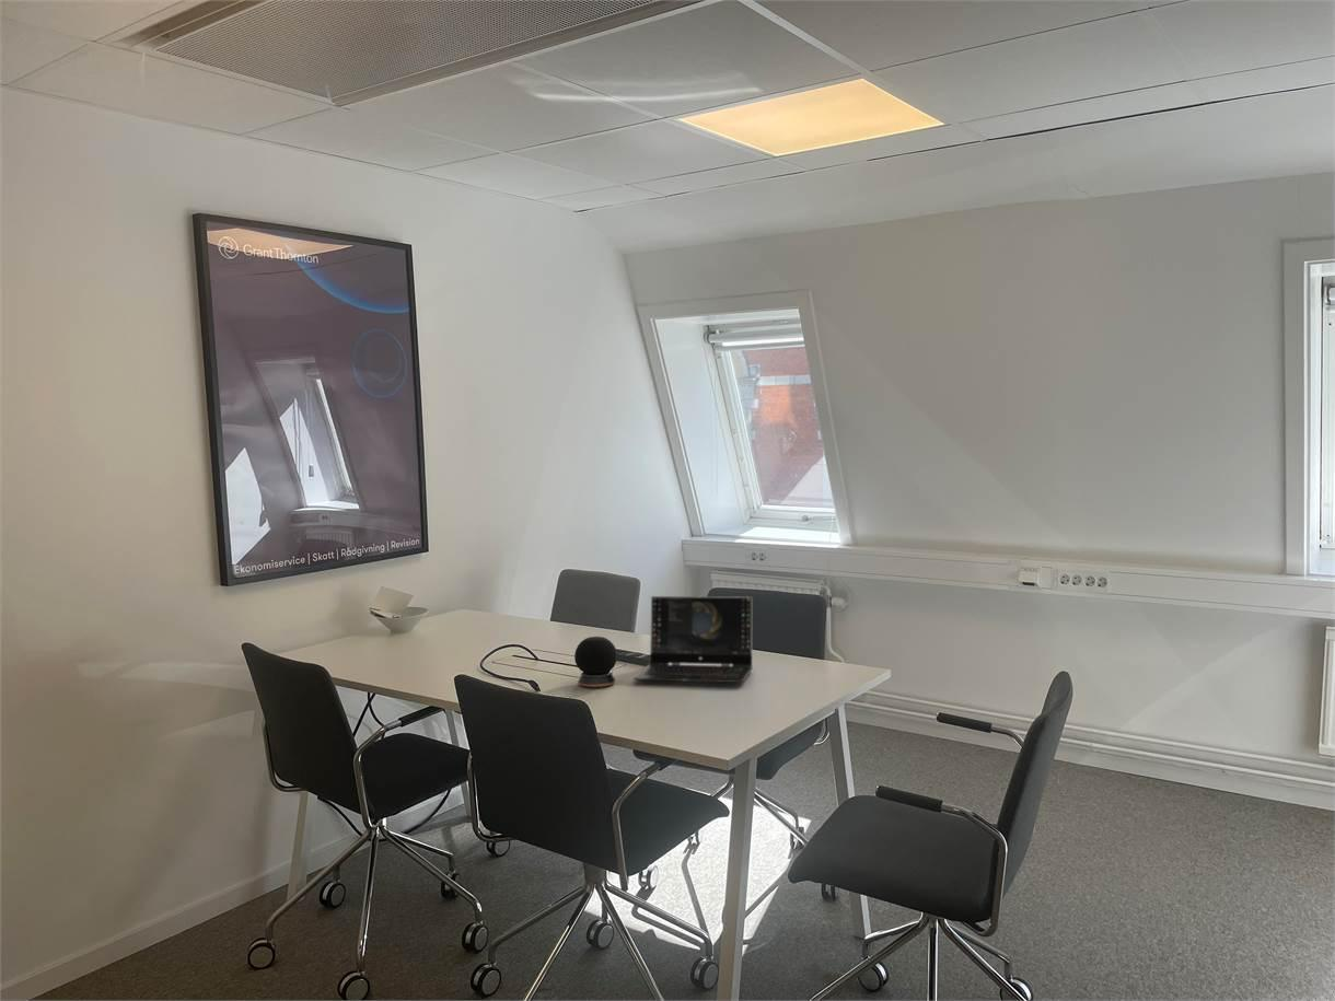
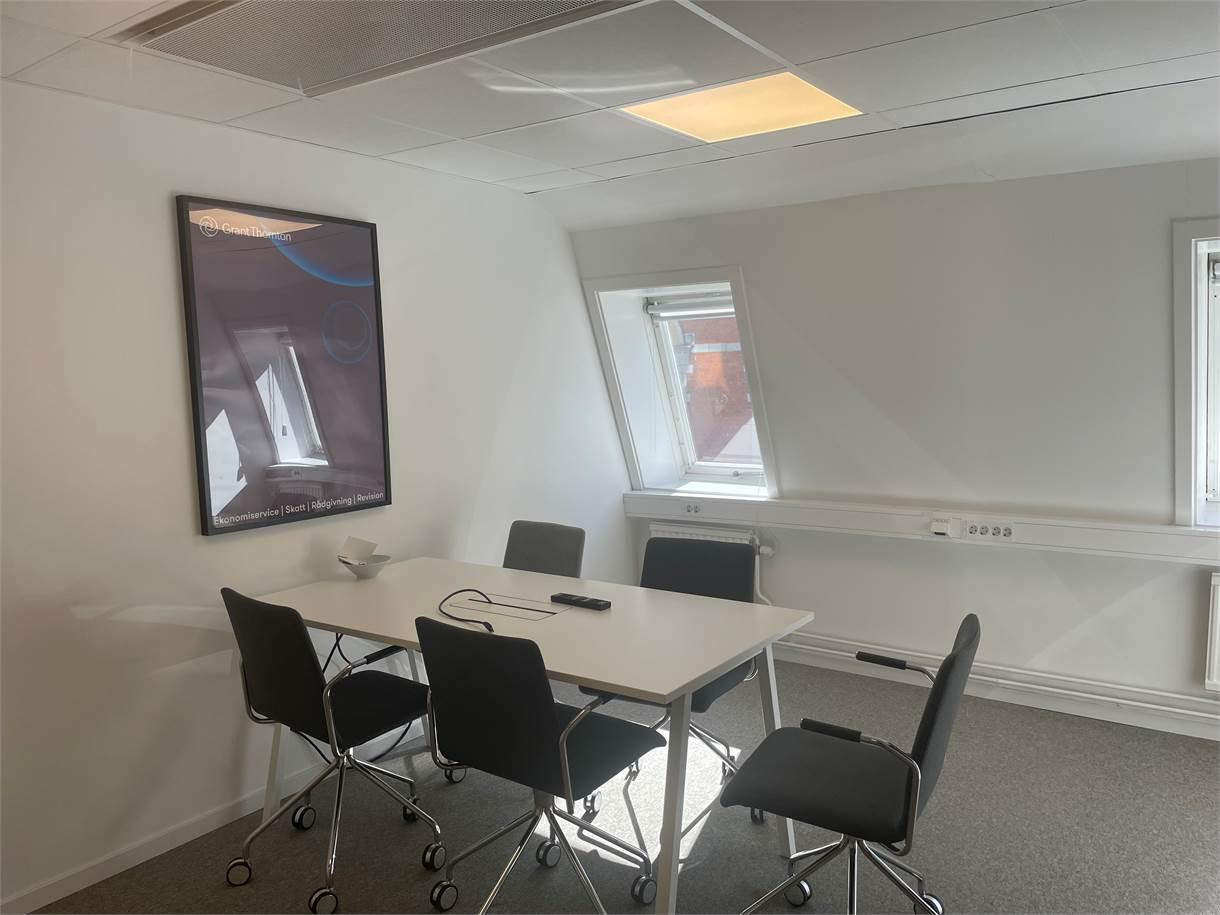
- laptop computer [632,595,754,684]
- speaker [573,636,618,688]
